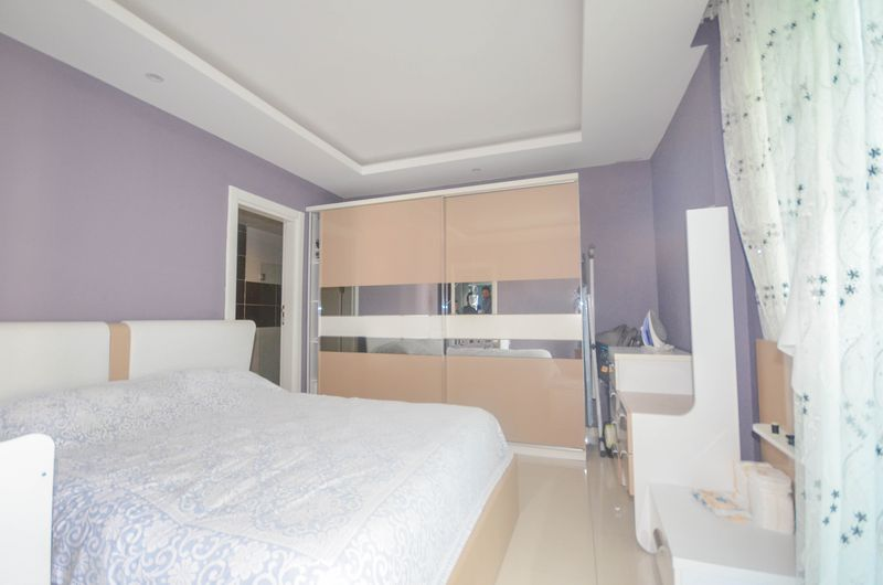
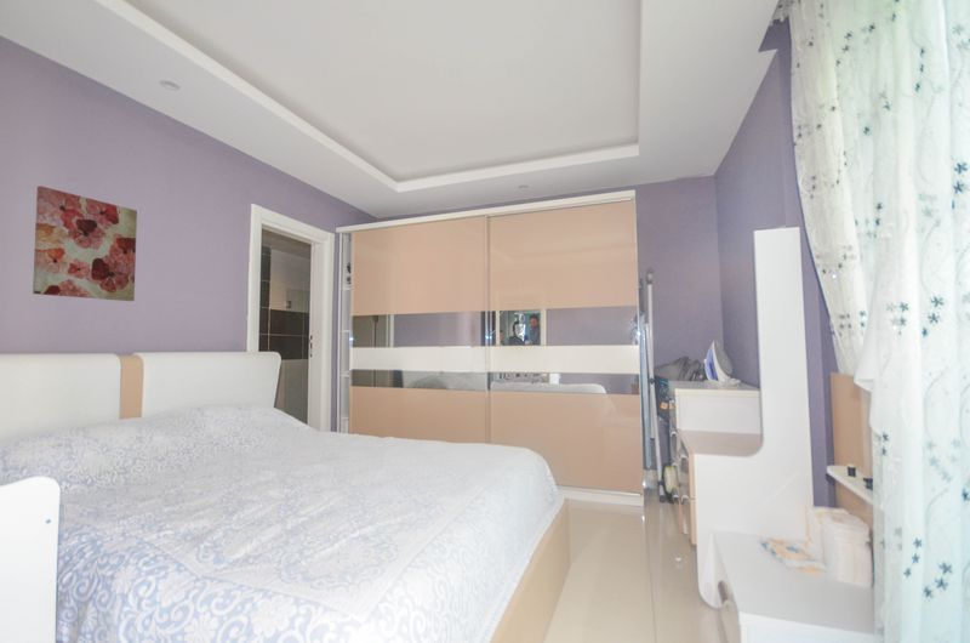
+ wall art [32,184,138,302]
